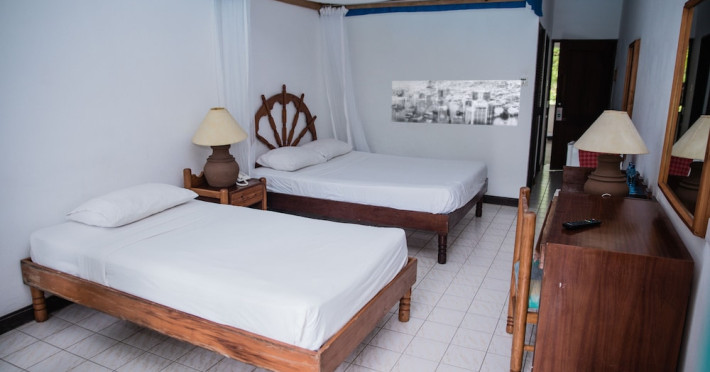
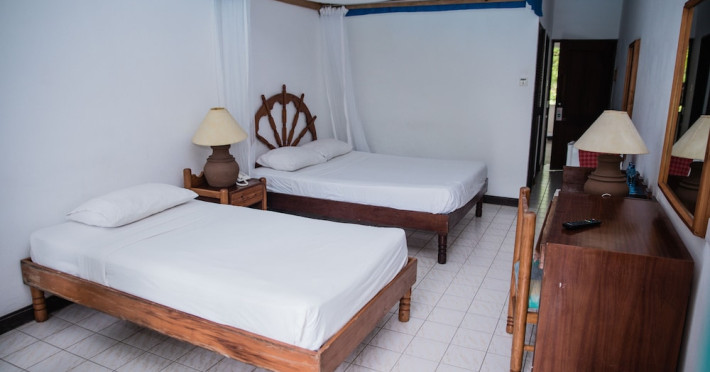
- wall art [390,79,522,127]
